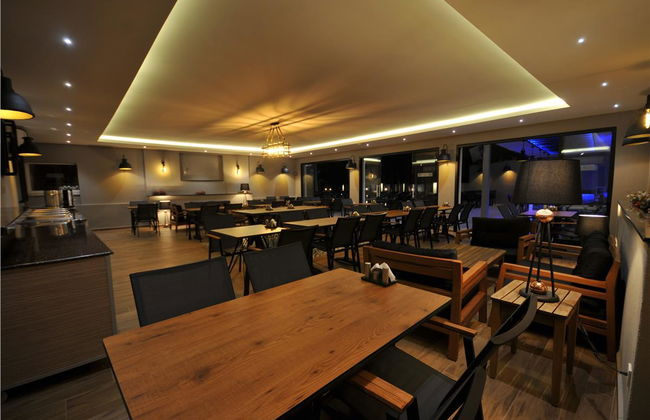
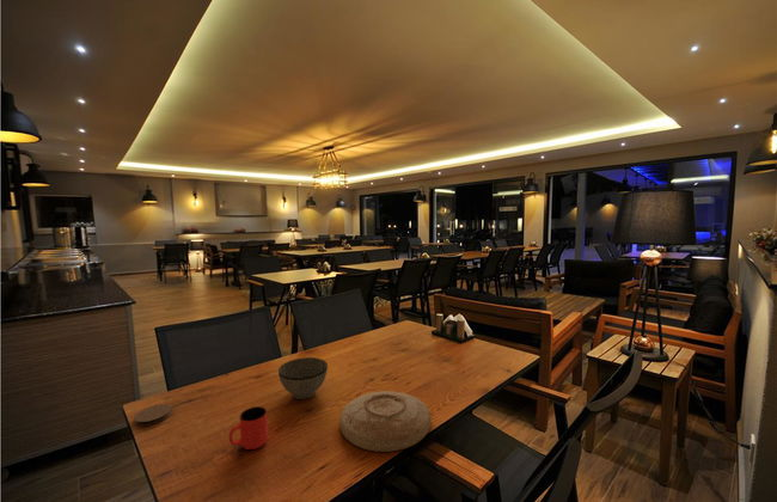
+ coaster [133,403,173,427]
+ plate [338,390,432,453]
+ cup [228,405,269,451]
+ bowl [277,356,329,400]
